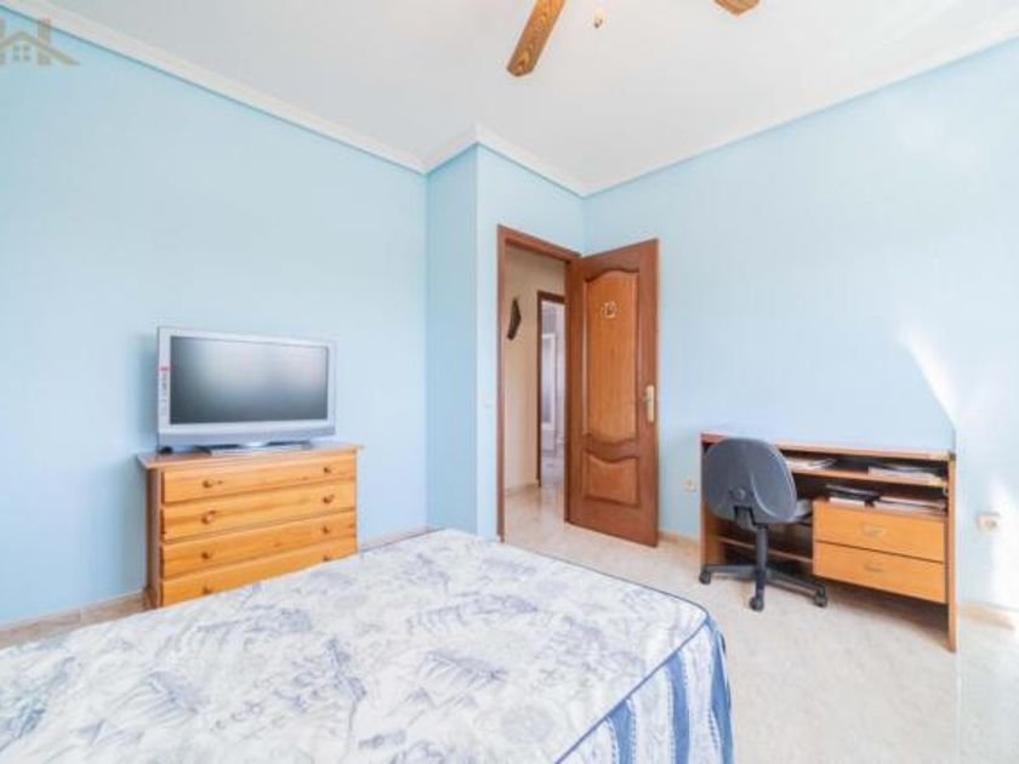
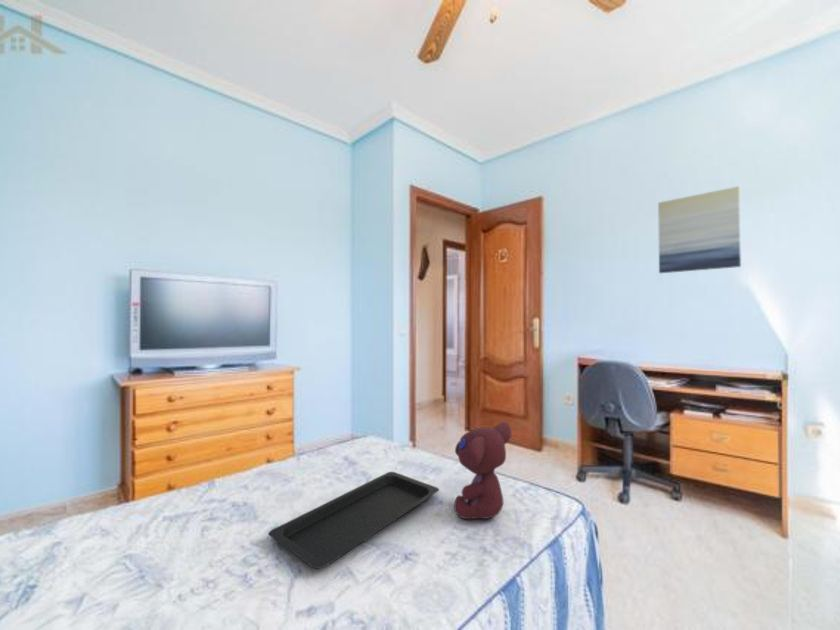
+ serving tray [267,471,440,570]
+ wall art [657,185,742,274]
+ teddy bear [453,421,512,520]
